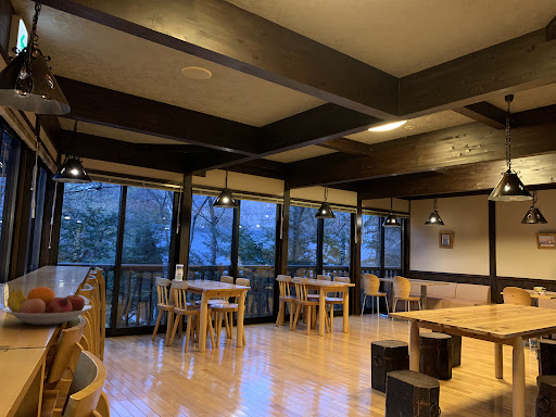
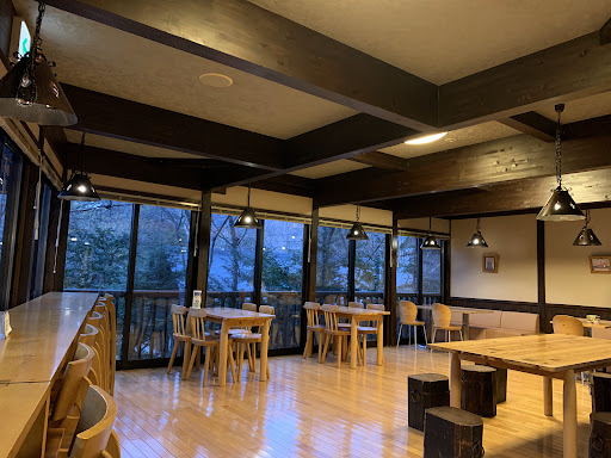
- fruit bowl [2,286,93,326]
